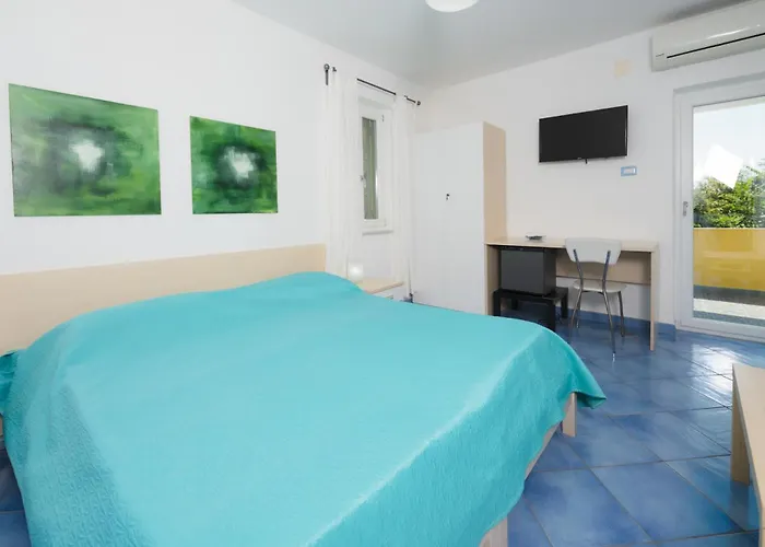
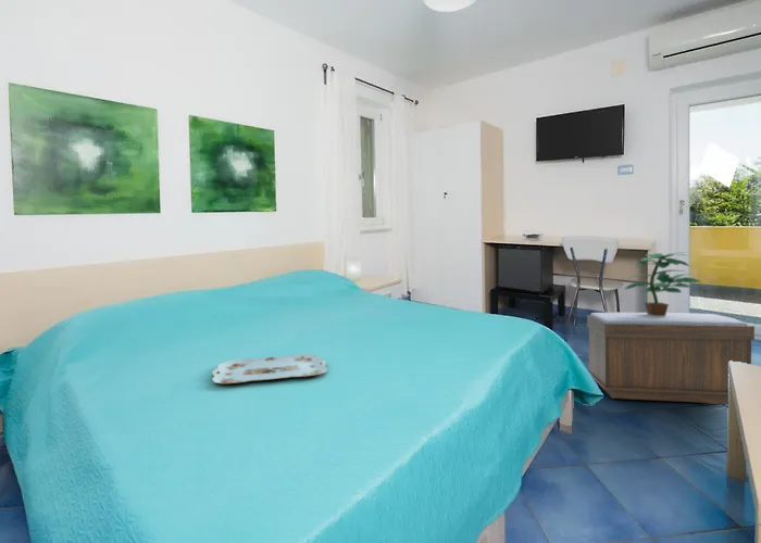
+ potted plant [624,251,701,316]
+ bench [586,312,756,405]
+ serving tray [211,353,328,384]
